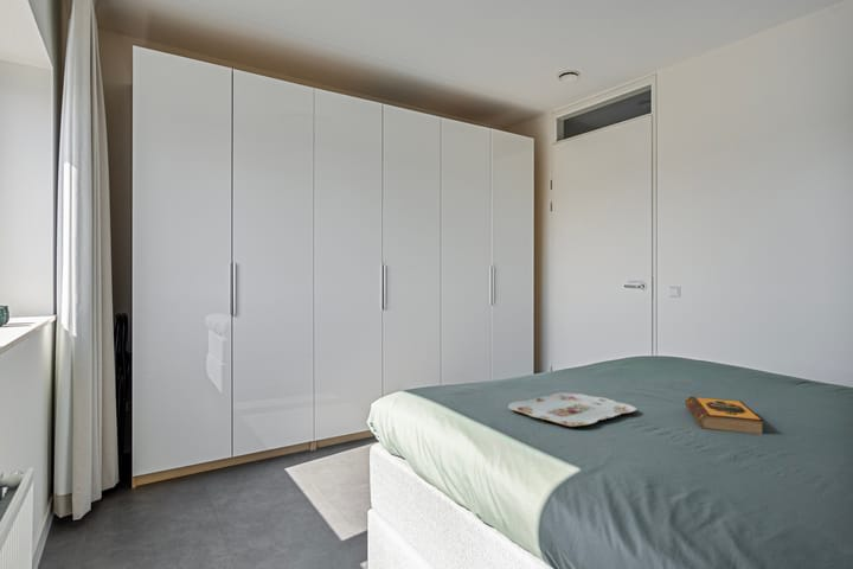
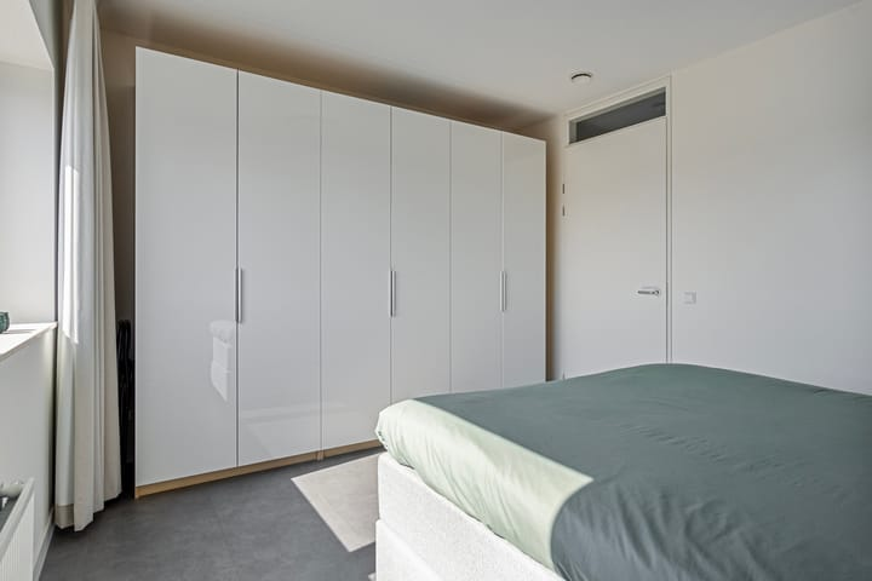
- serving tray [507,391,637,428]
- hardback book [685,395,765,435]
